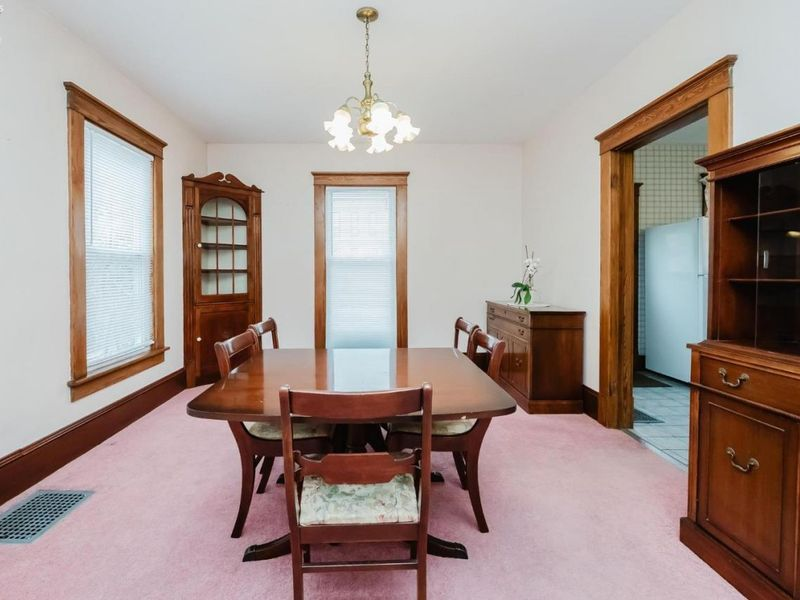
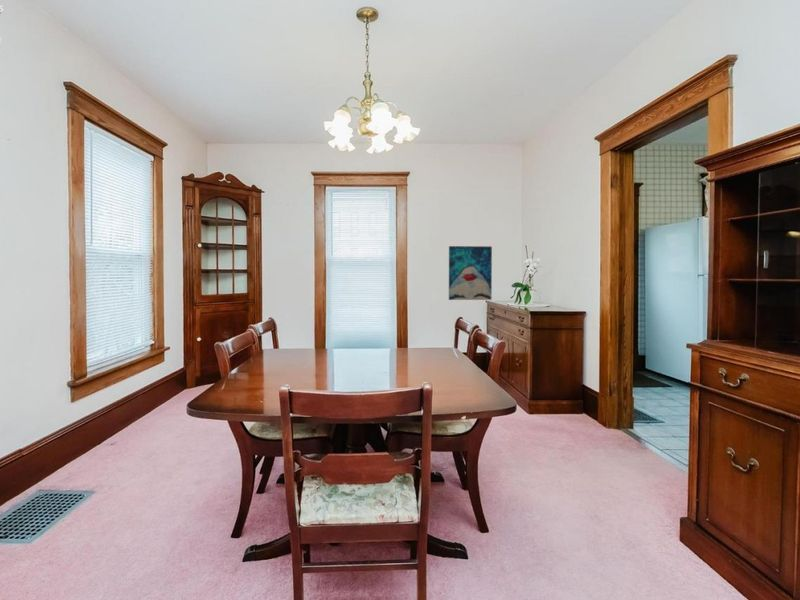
+ wall art [448,245,493,301]
